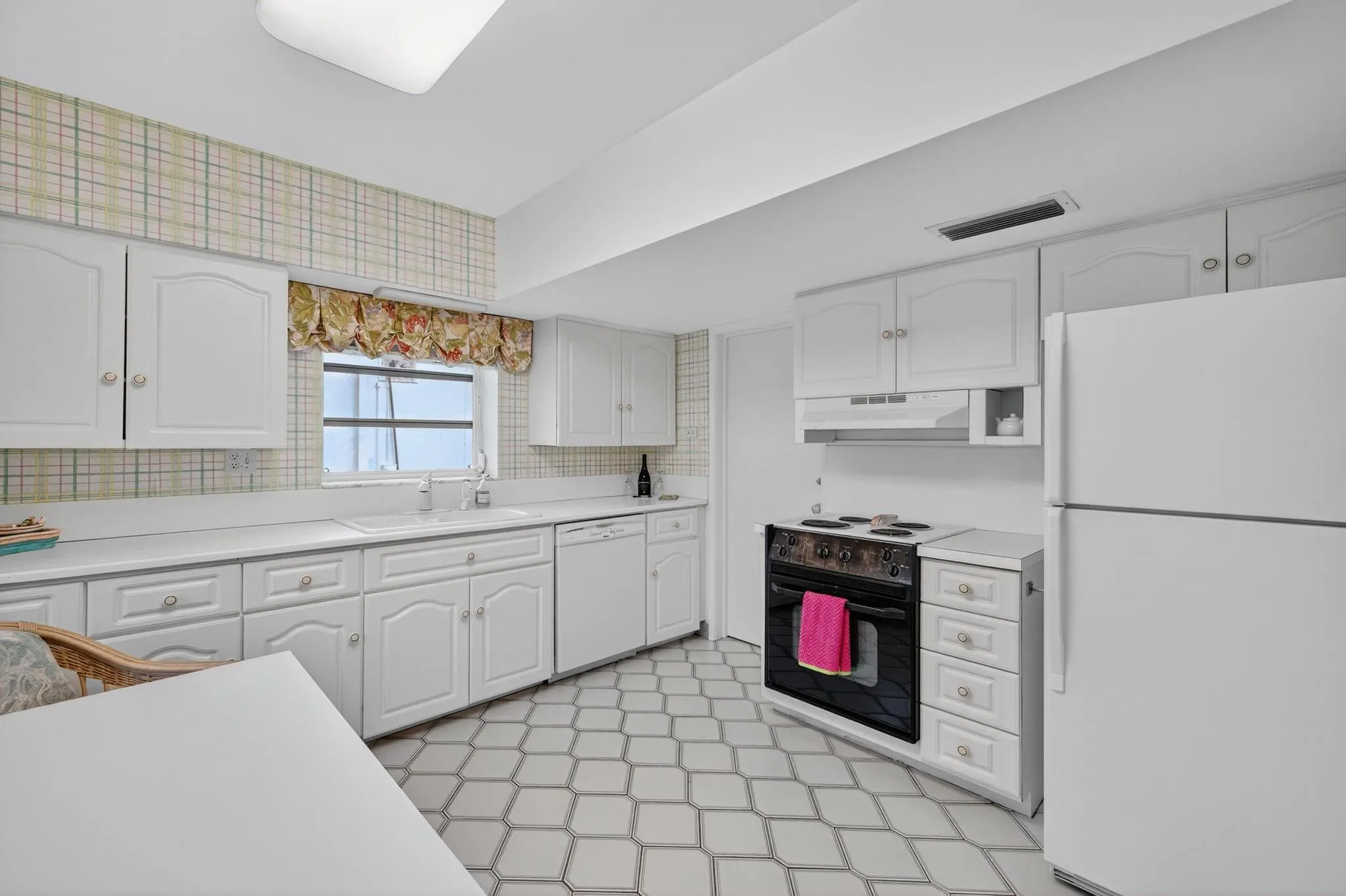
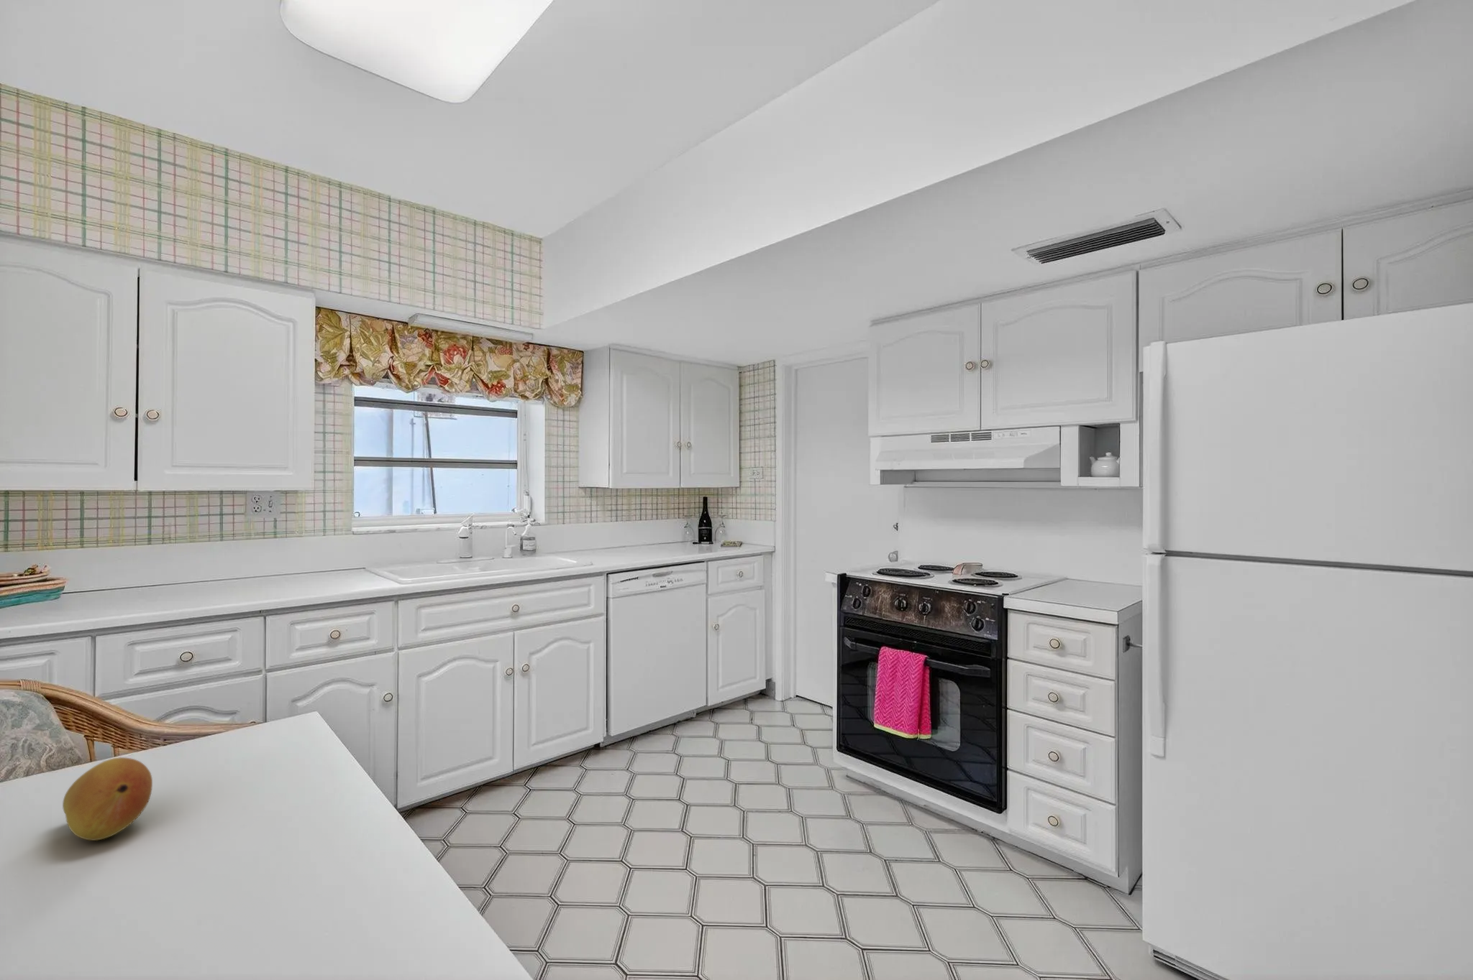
+ fruit [62,757,153,841]
